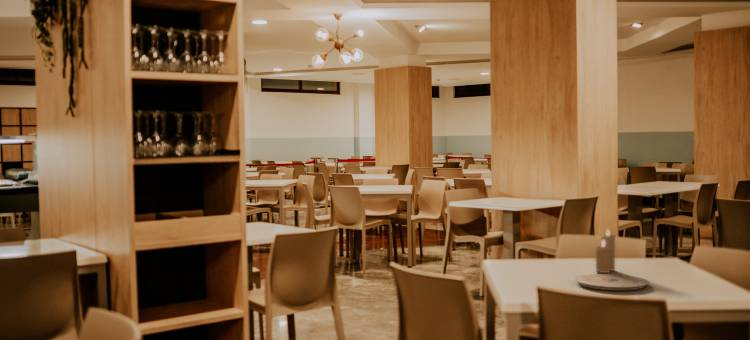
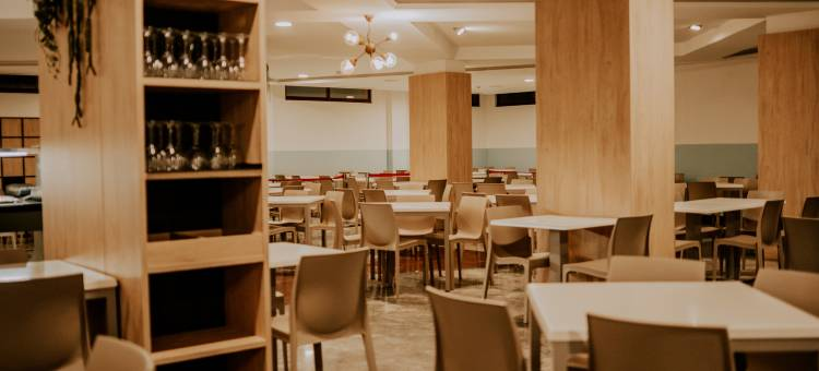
- plate [574,273,650,291]
- candle [594,228,616,274]
